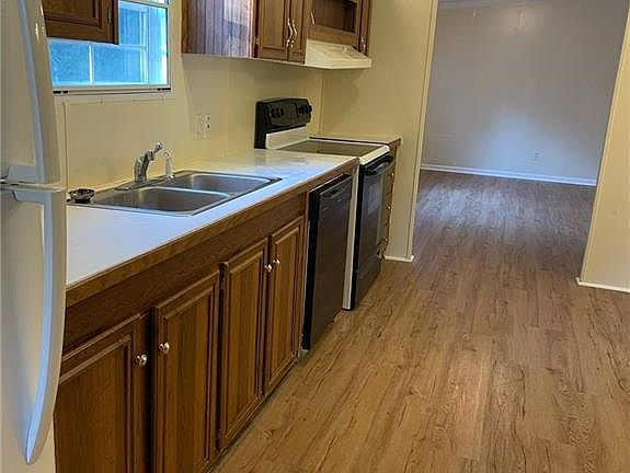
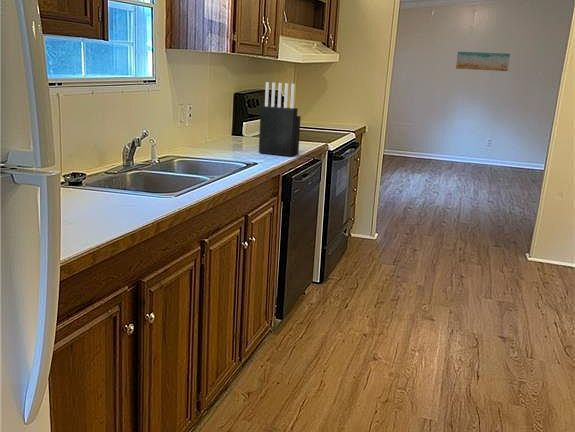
+ wall art [455,51,511,72]
+ knife block [258,81,302,157]
